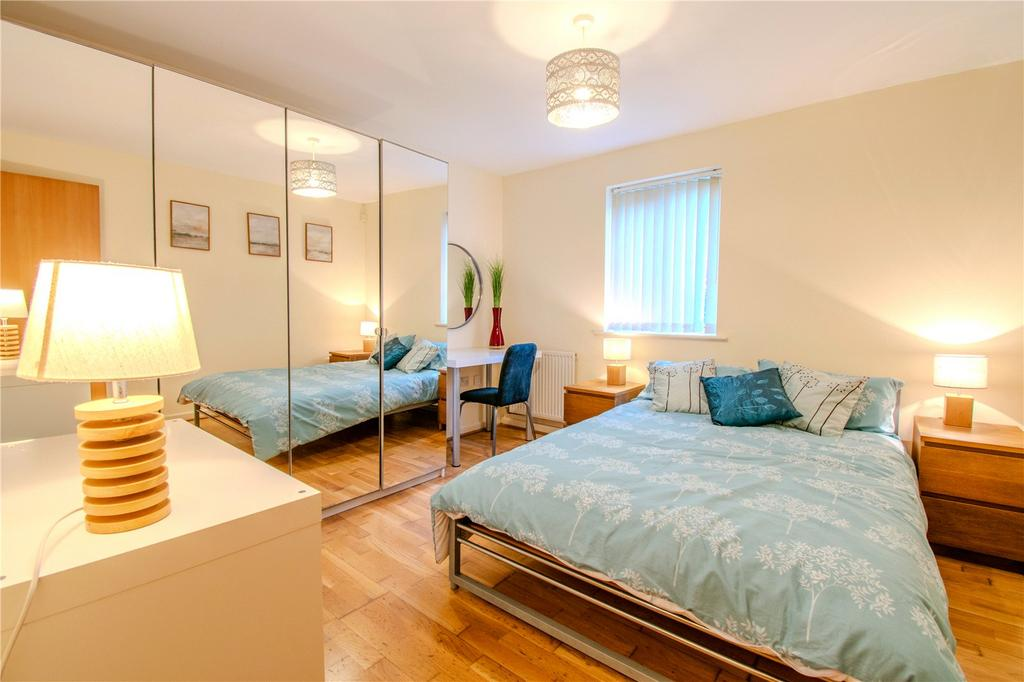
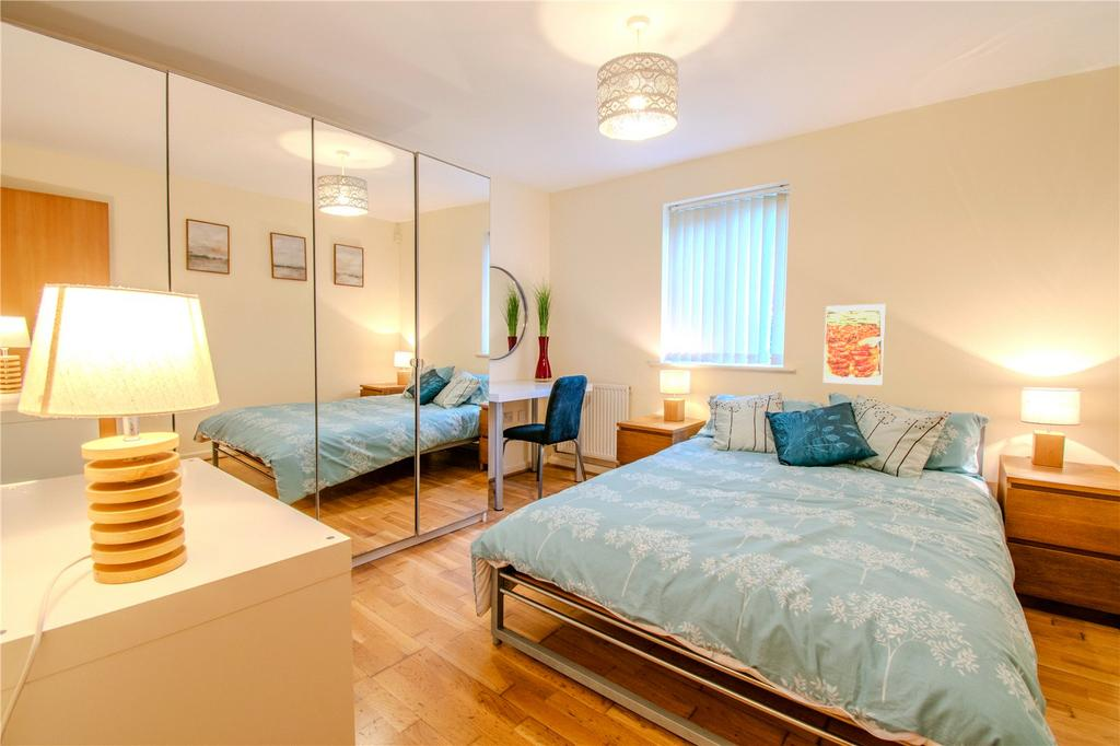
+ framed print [822,303,887,386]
